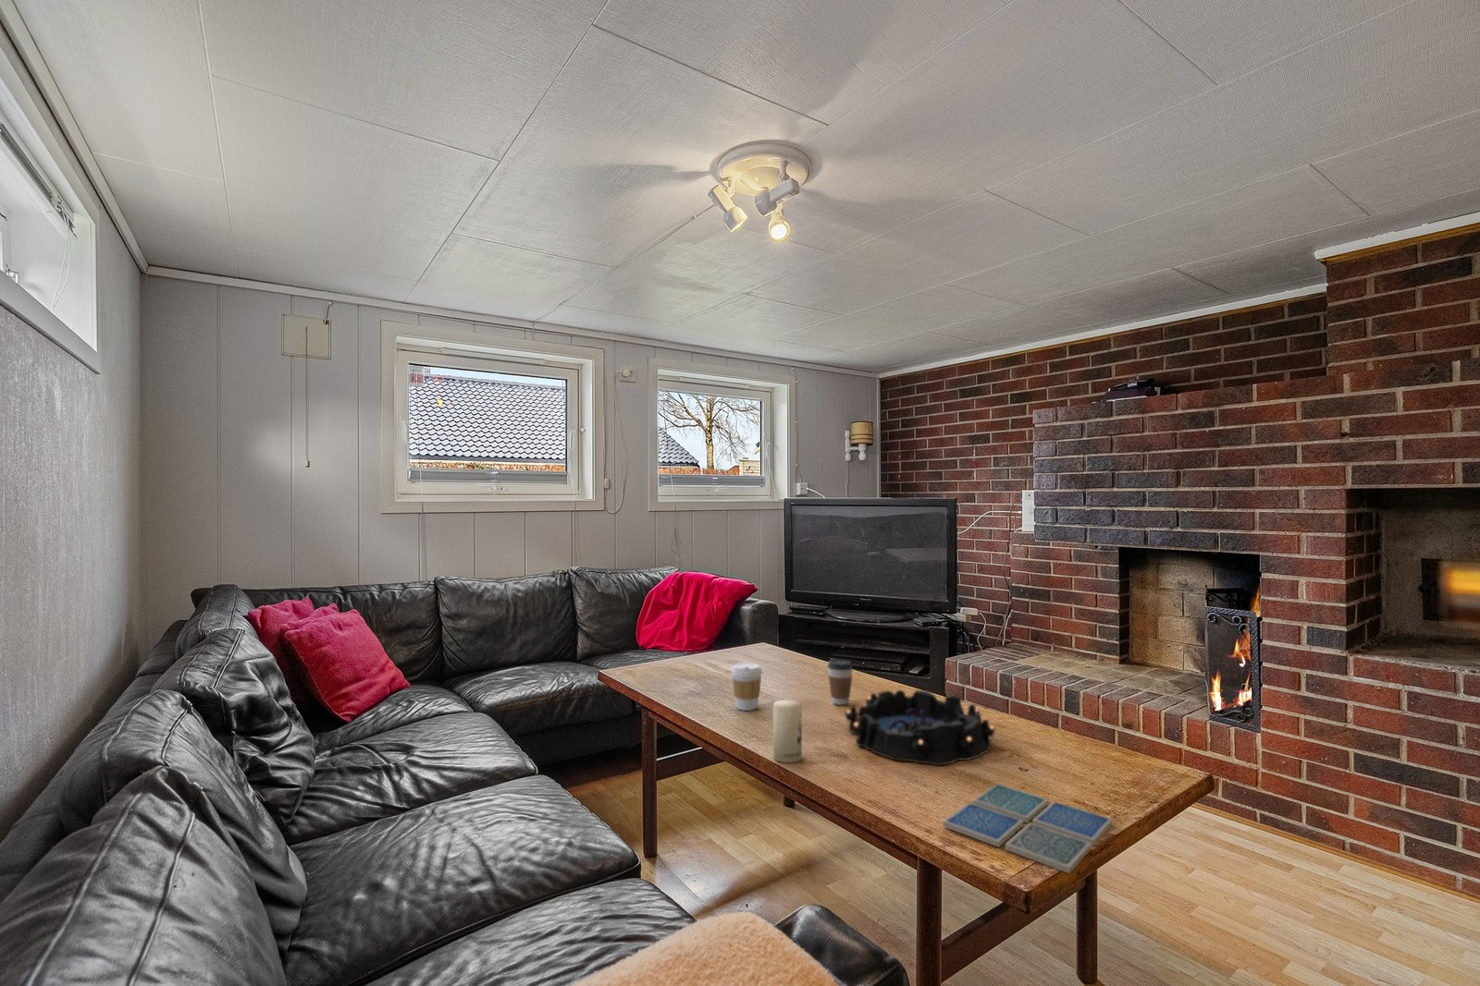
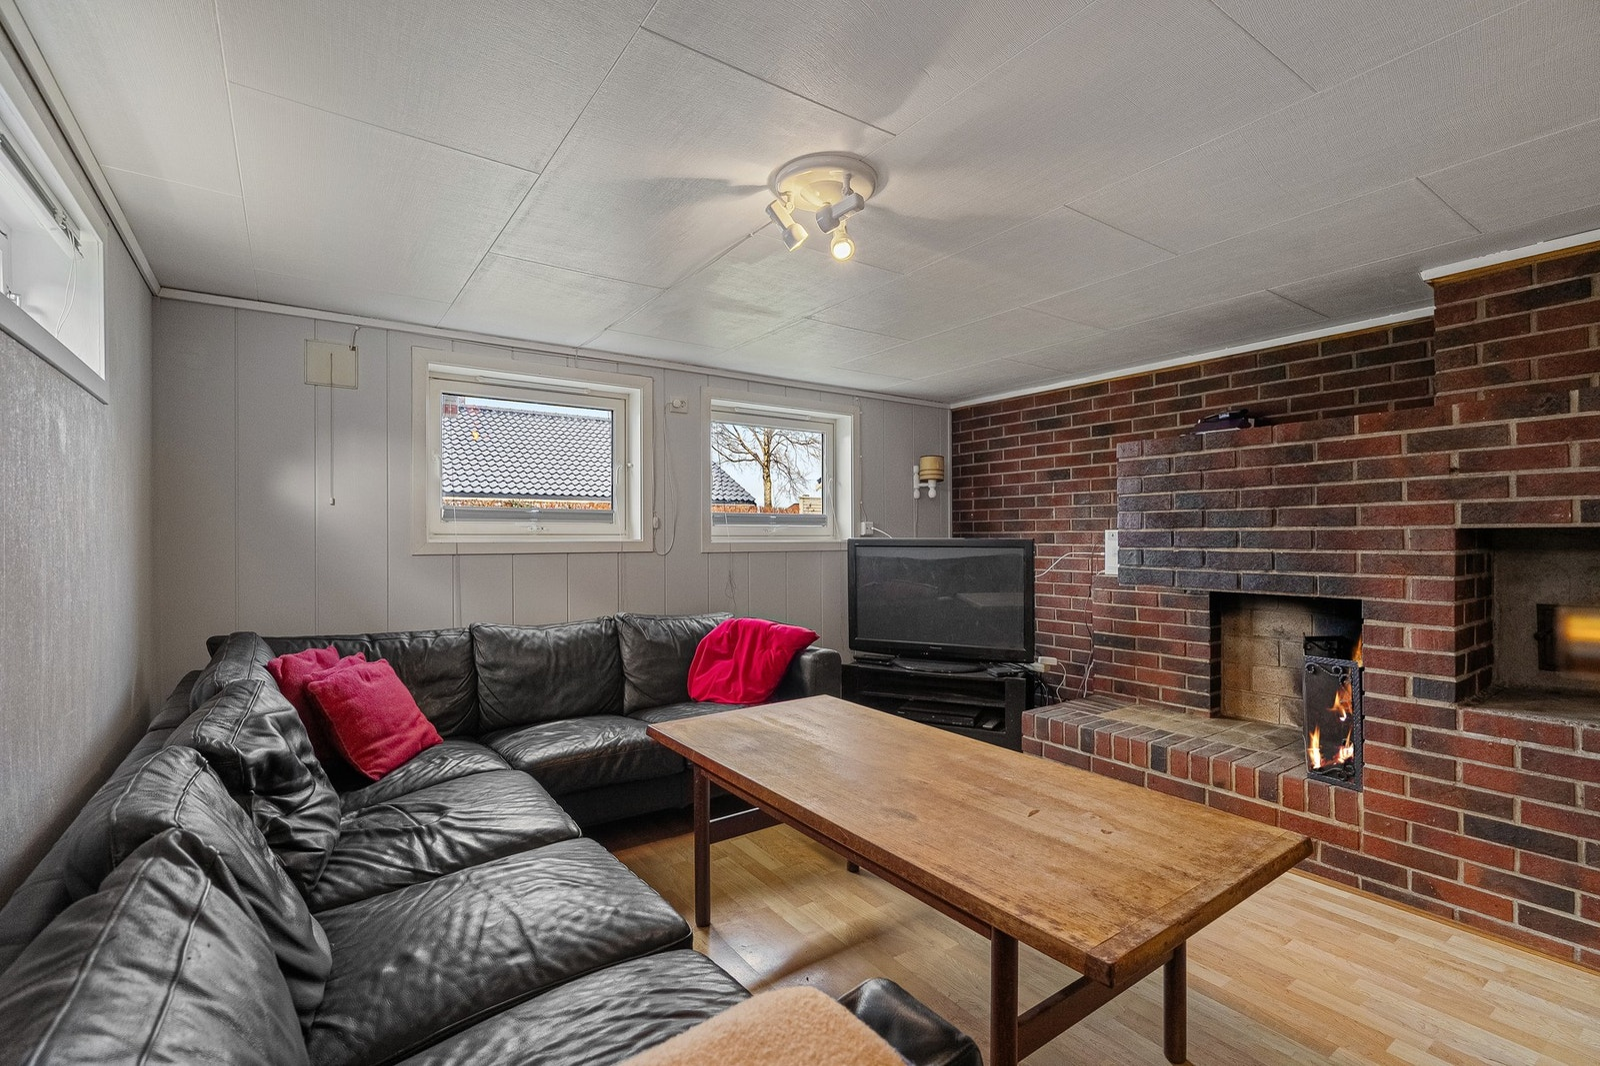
- candle [772,700,803,764]
- coffee cup [827,658,853,706]
- coffee cup [731,661,763,712]
- decorative bowl [845,689,997,767]
- drink coaster [942,782,1113,874]
